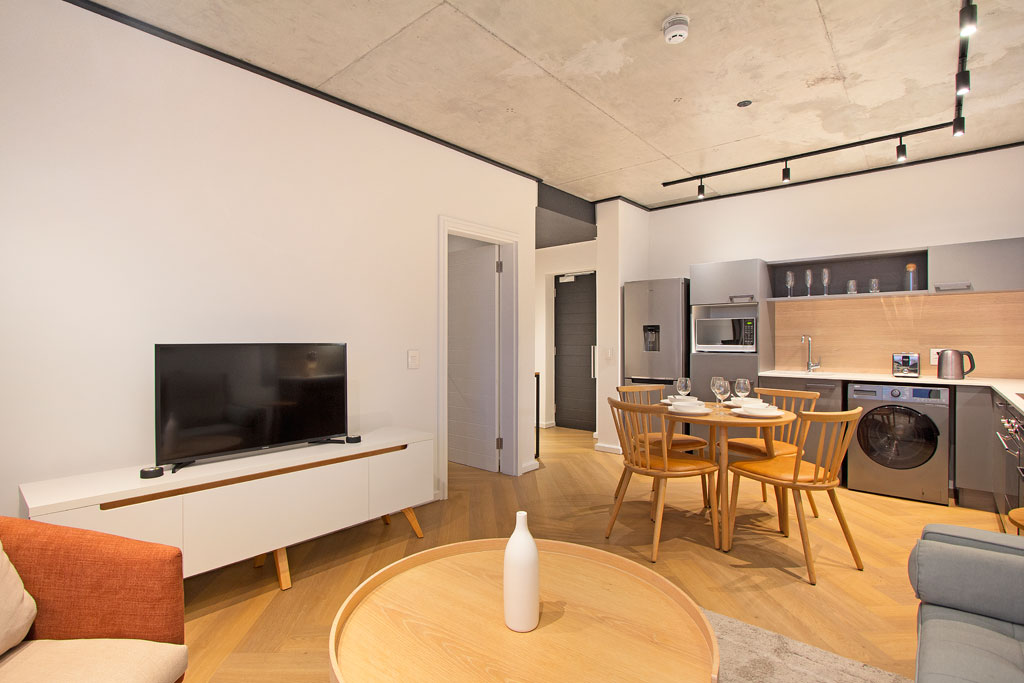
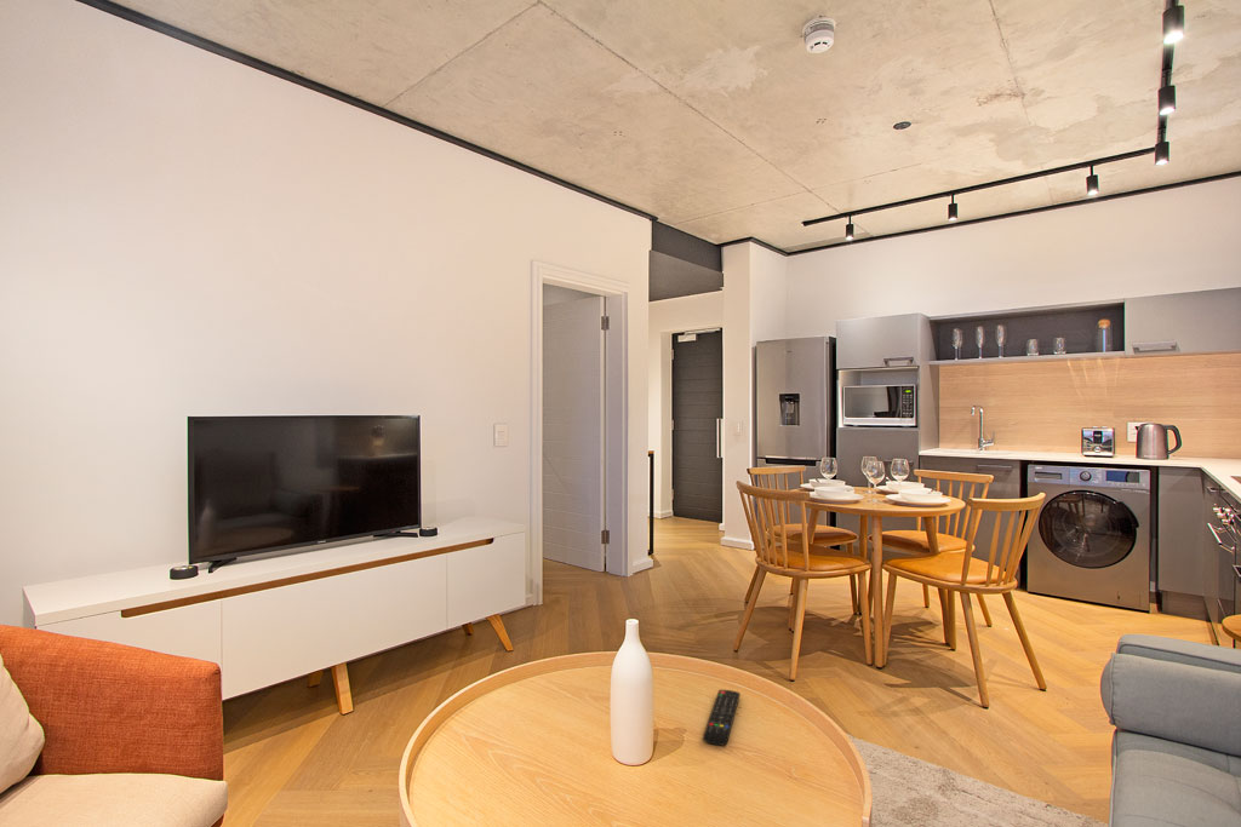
+ remote control [702,689,740,747]
